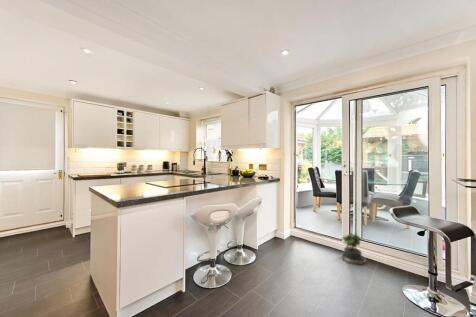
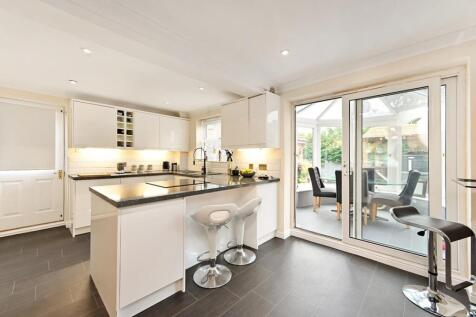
- potted plant [334,231,367,266]
